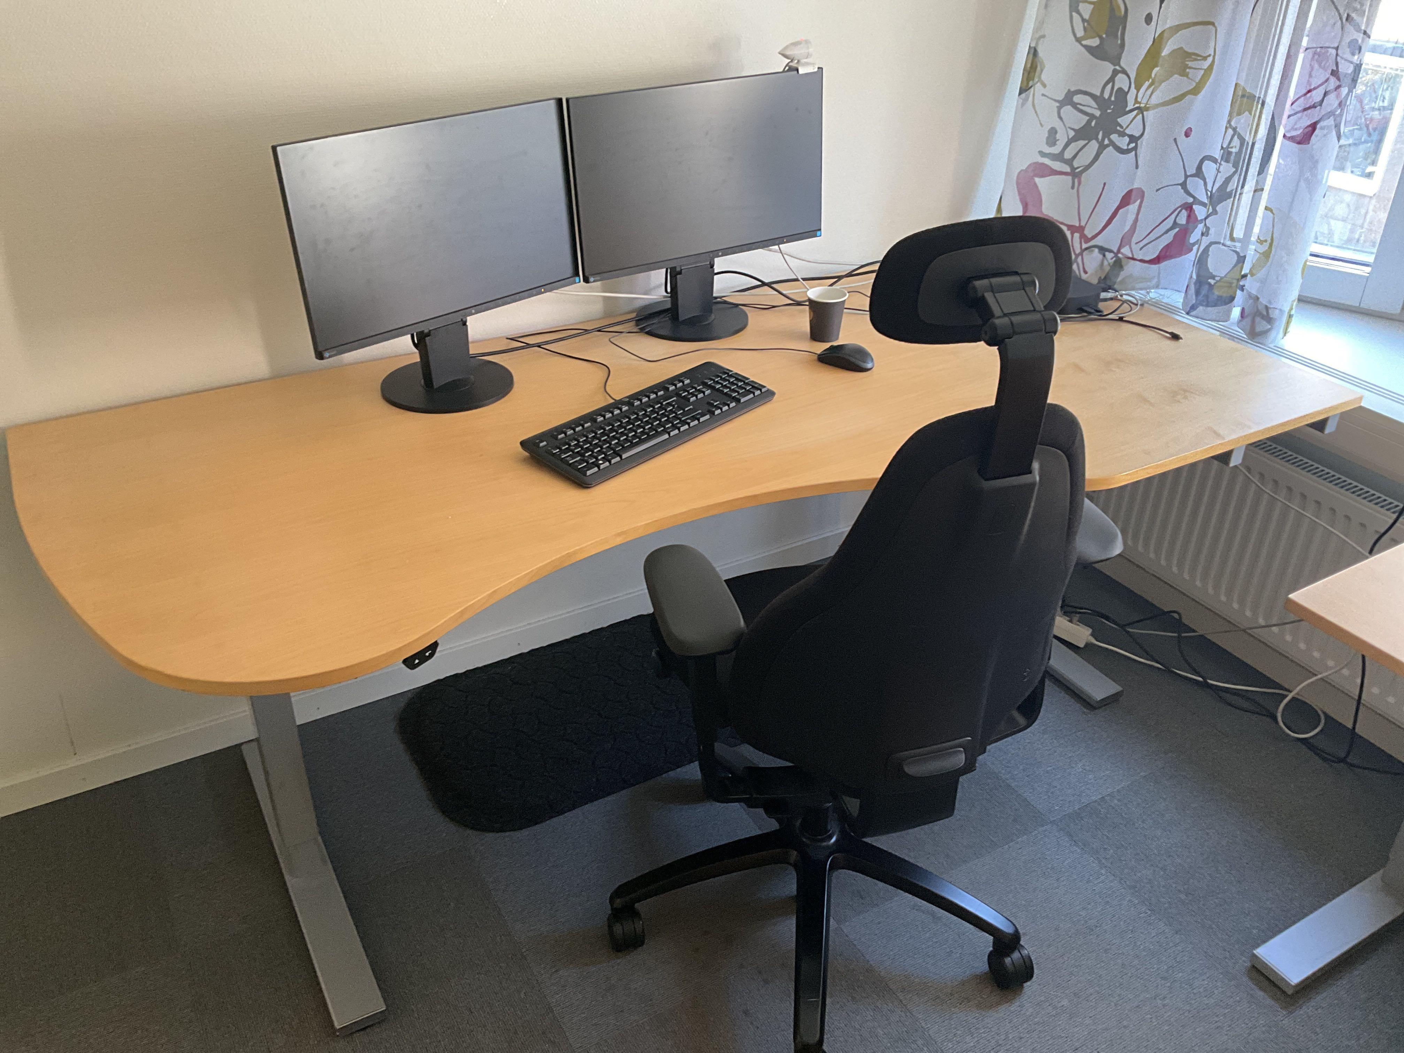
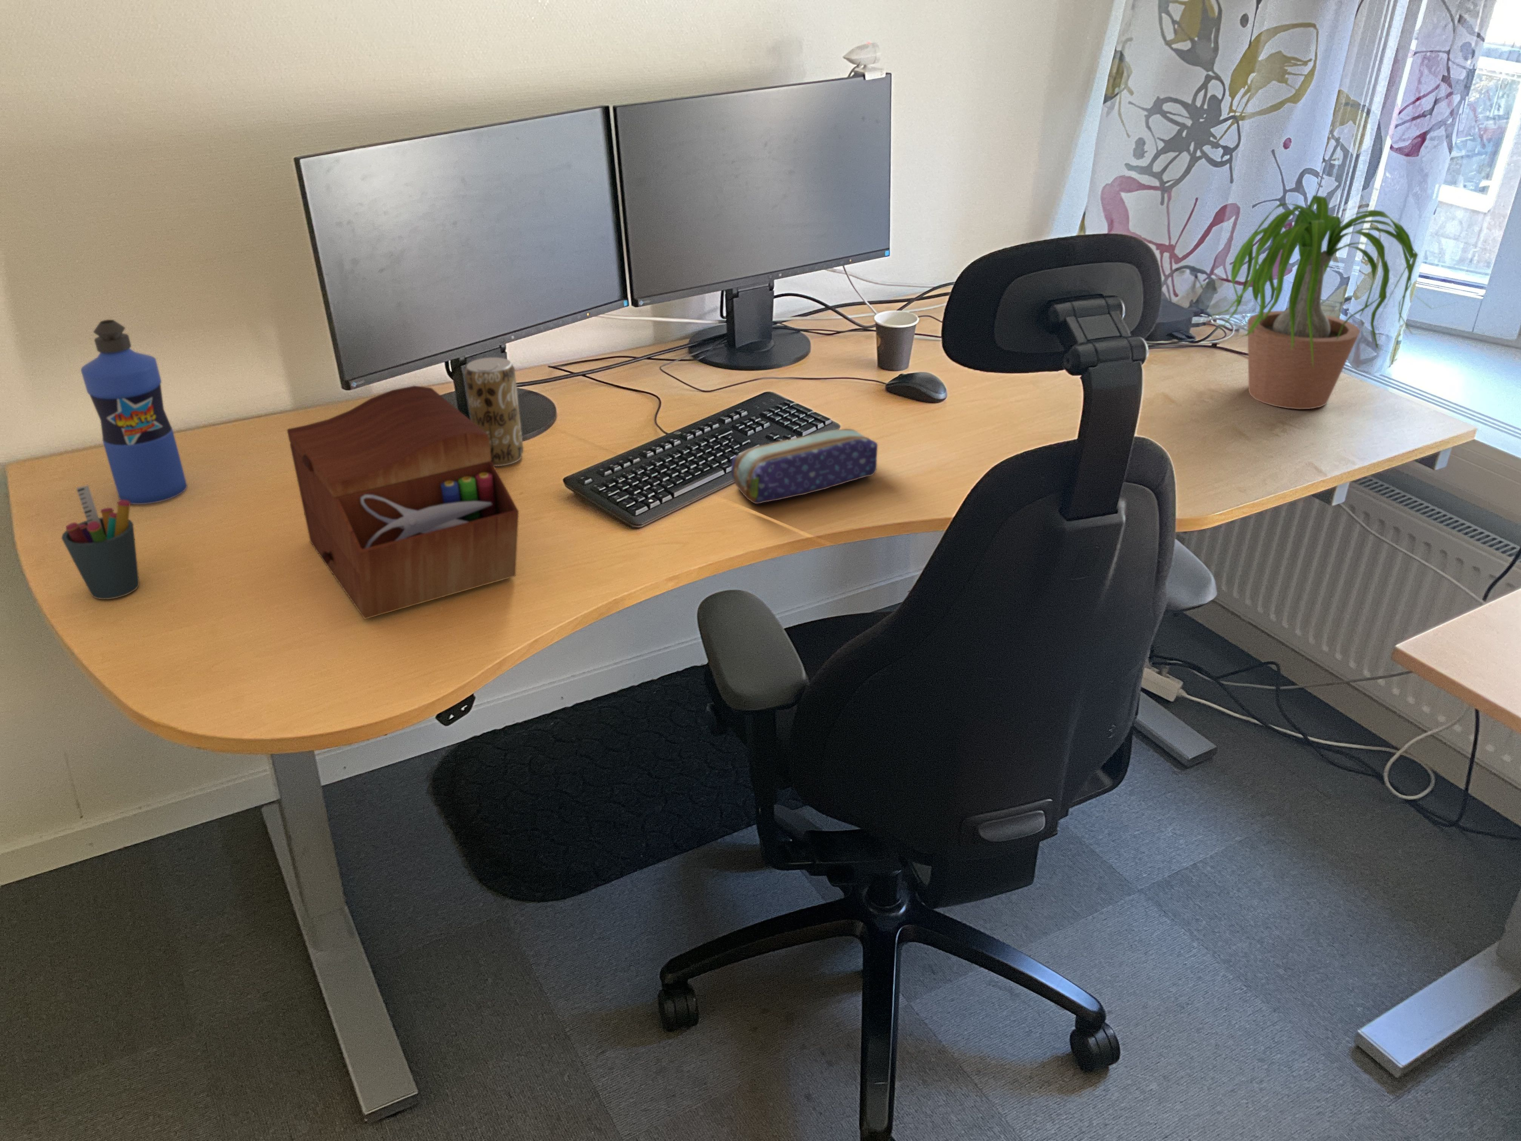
+ pencil case [731,428,879,505]
+ pen holder [61,485,140,600]
+ sewing box [286,385,519,620]
+ water bottle [80,319,187,505]
+ potted plant [1205,194,1456,410]
+ beverage can [464,357,524,466]
